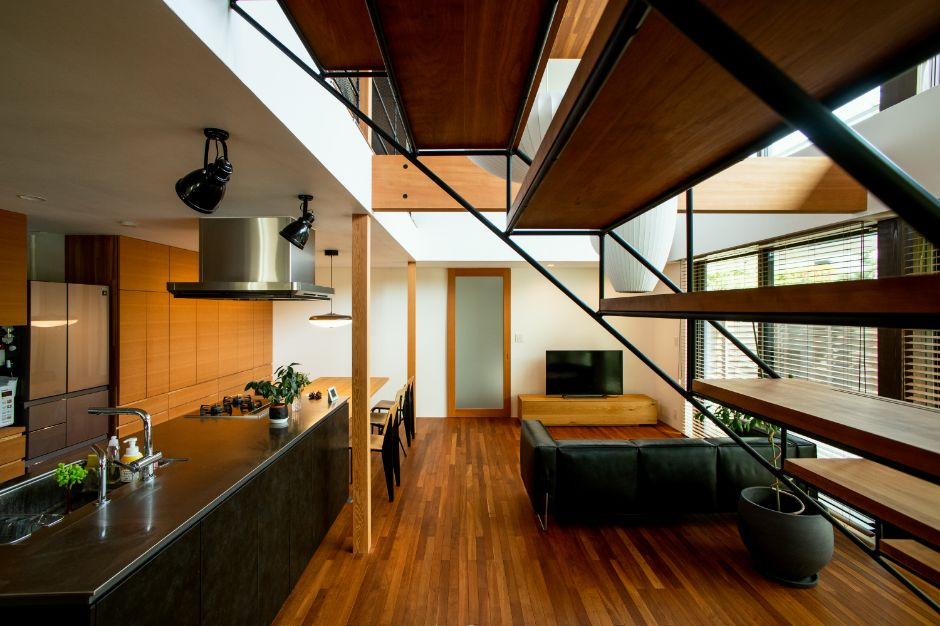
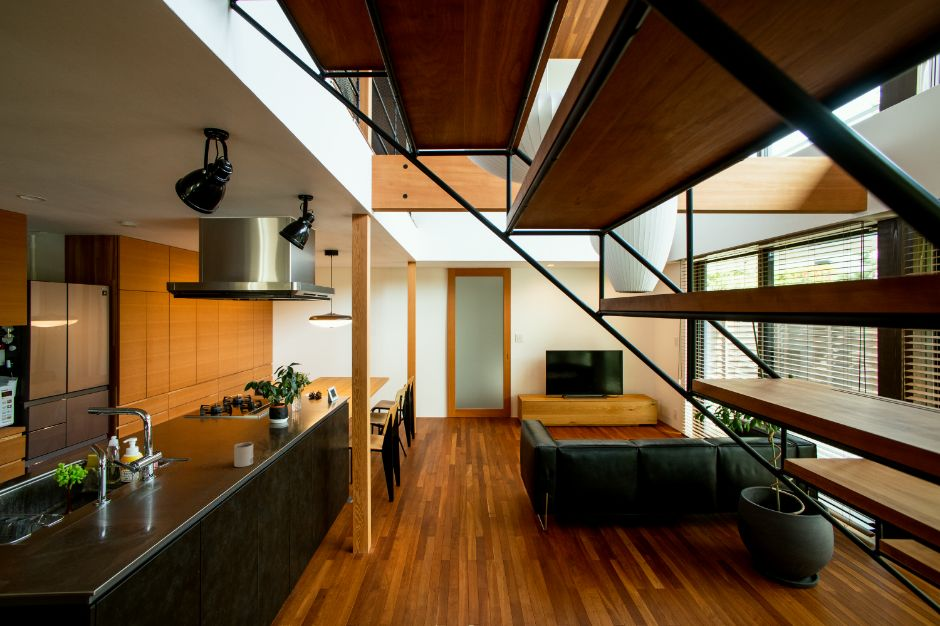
+ mug [233,441,254,468]
